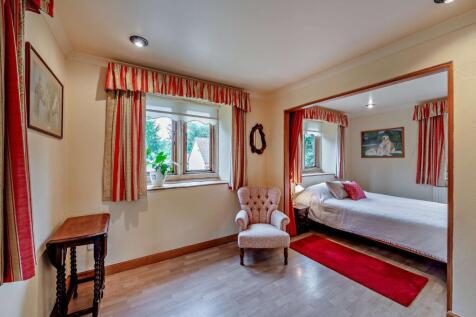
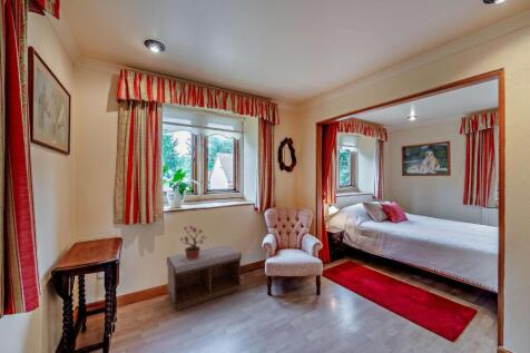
+ bench [166,244,243,311]
+ potted plant [179,224,208,261]
